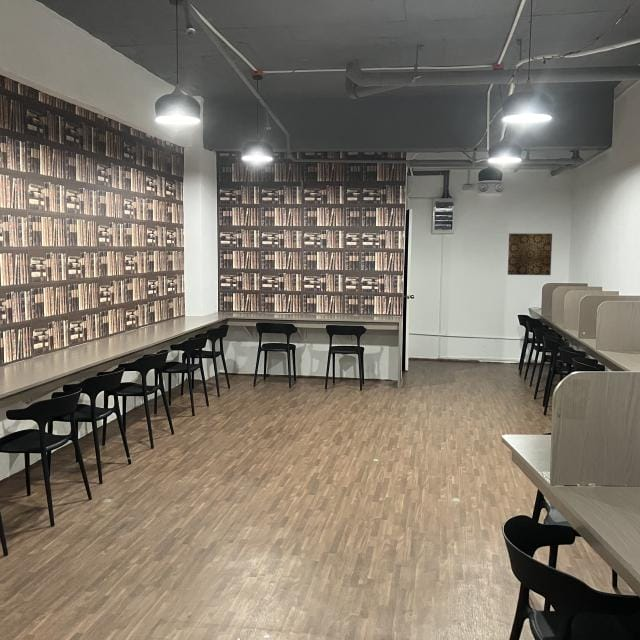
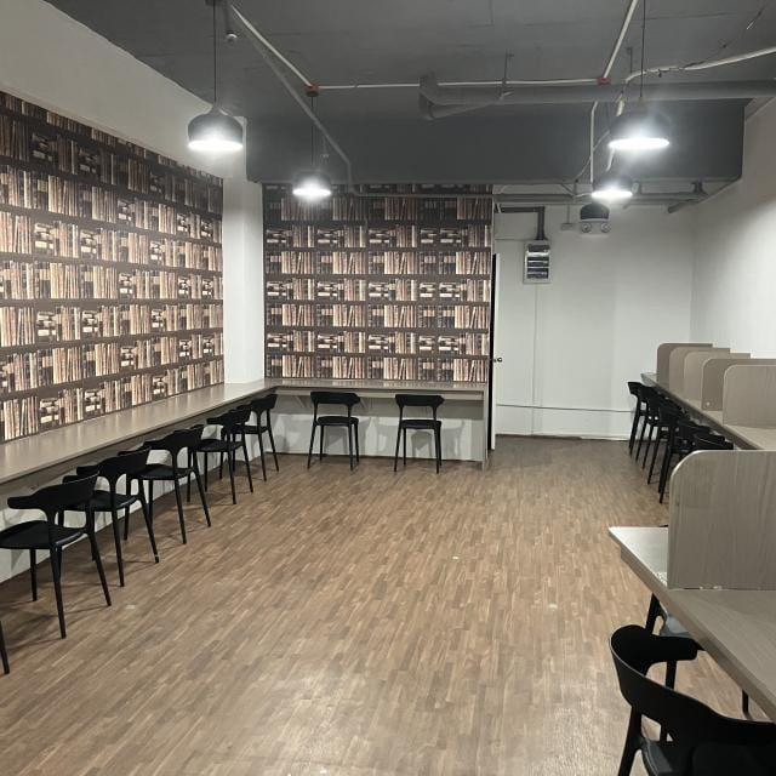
- wall art [507,233,553,276]
